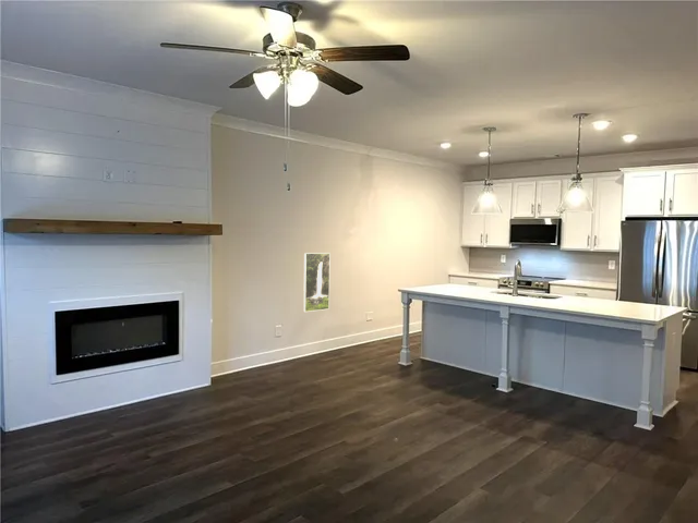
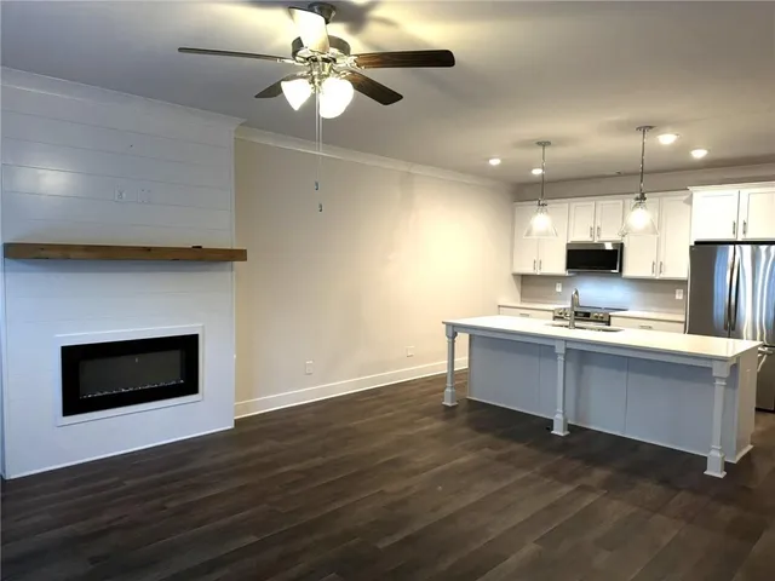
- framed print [302,252,332,313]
